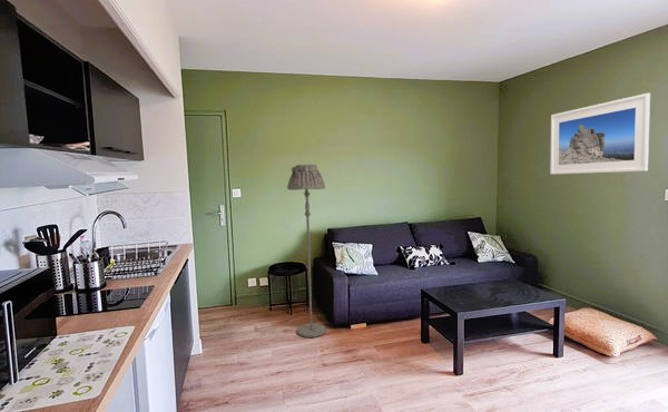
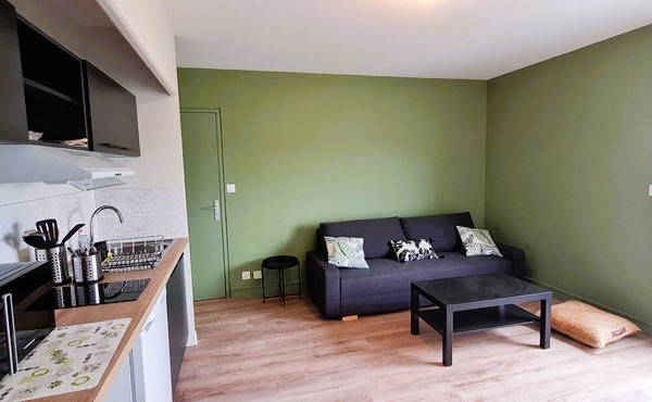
- floor lamp [286,164,327,339]
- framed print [549,92,651,175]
